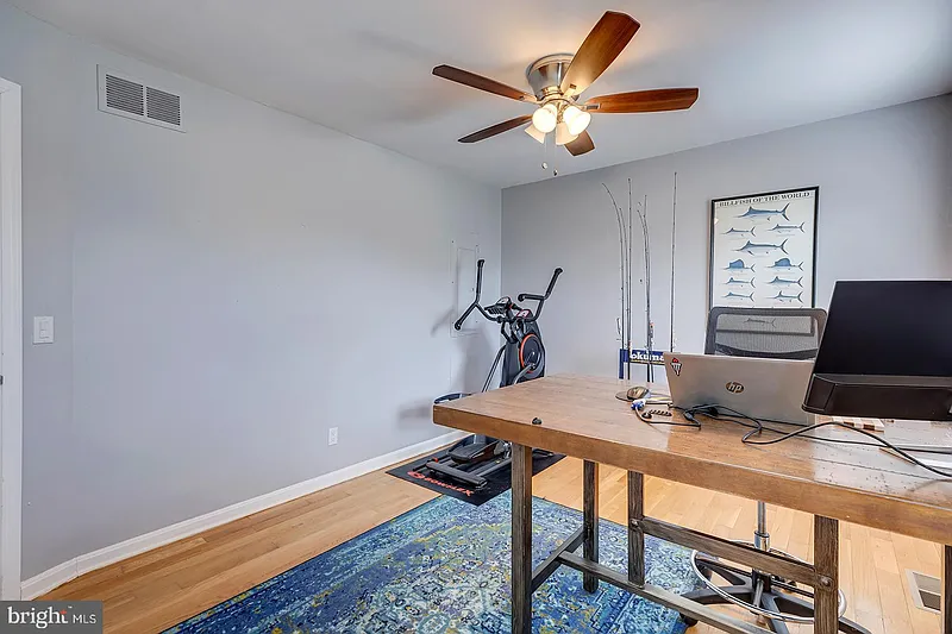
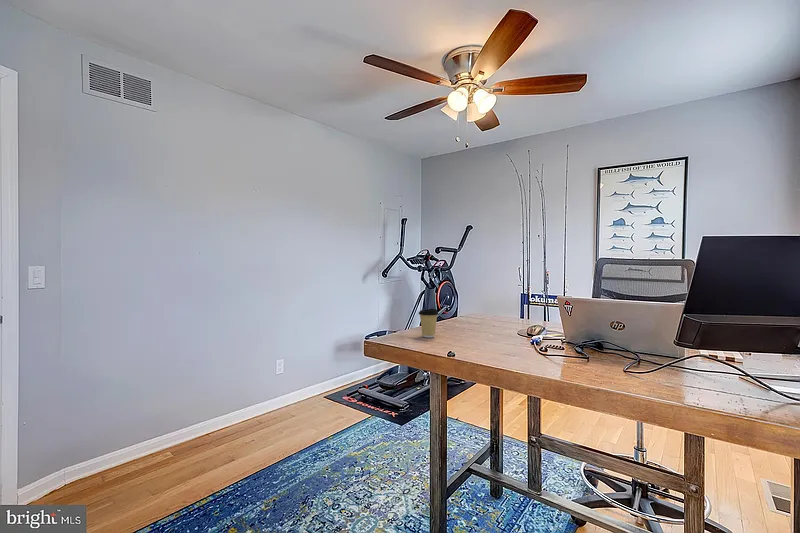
+ coffee cup [418,308,440,338]
